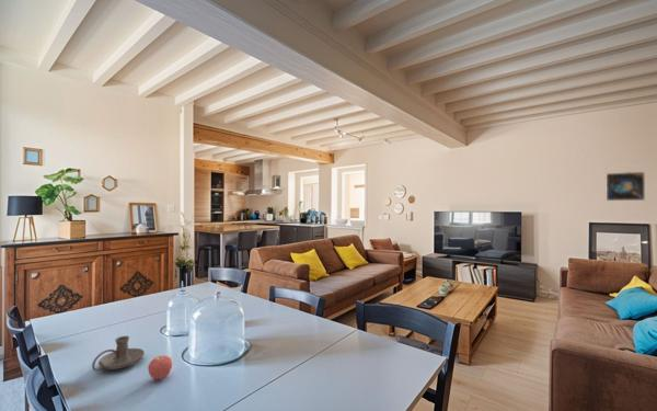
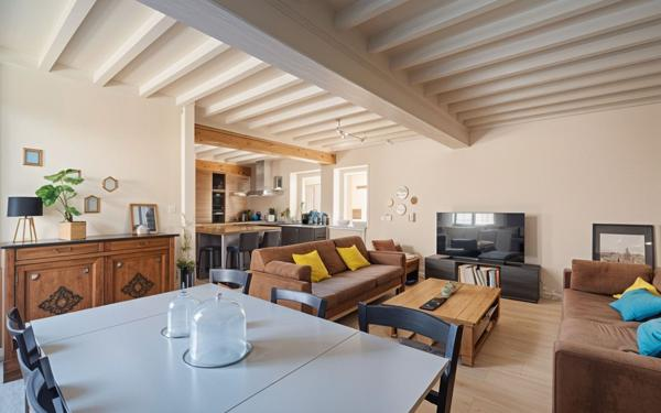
- candle holder [91,335,146,373]
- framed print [606,171,646,202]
- apple [147,354,173,380]
